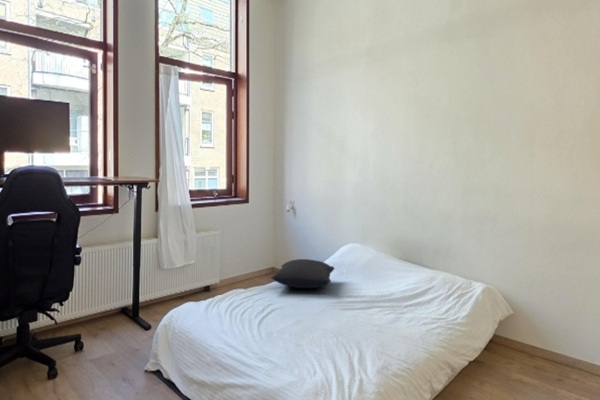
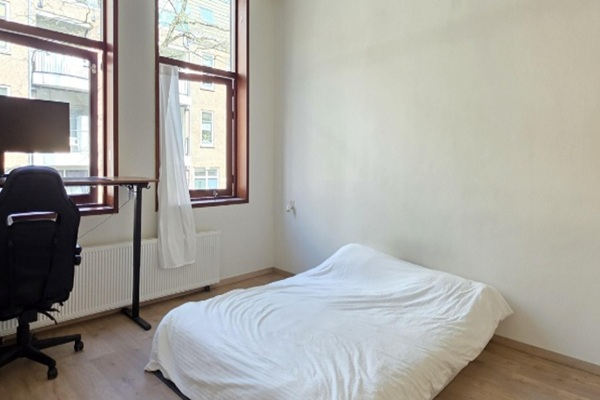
- pillow [270,258,335,289]
